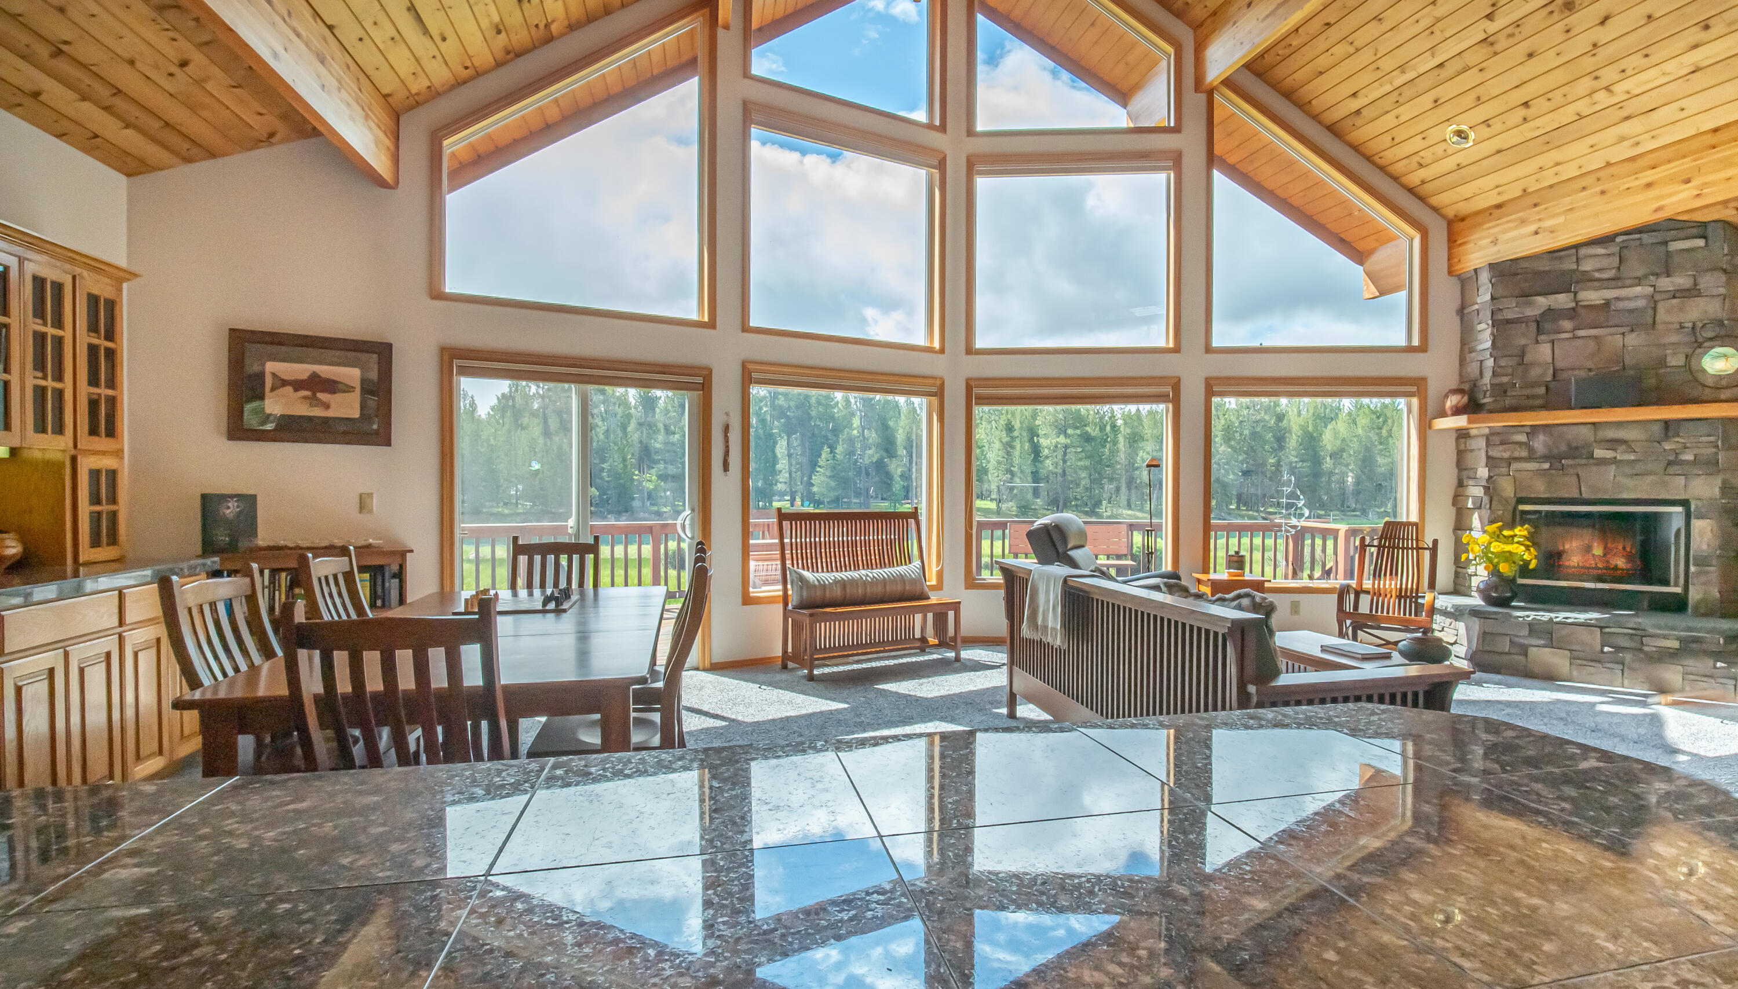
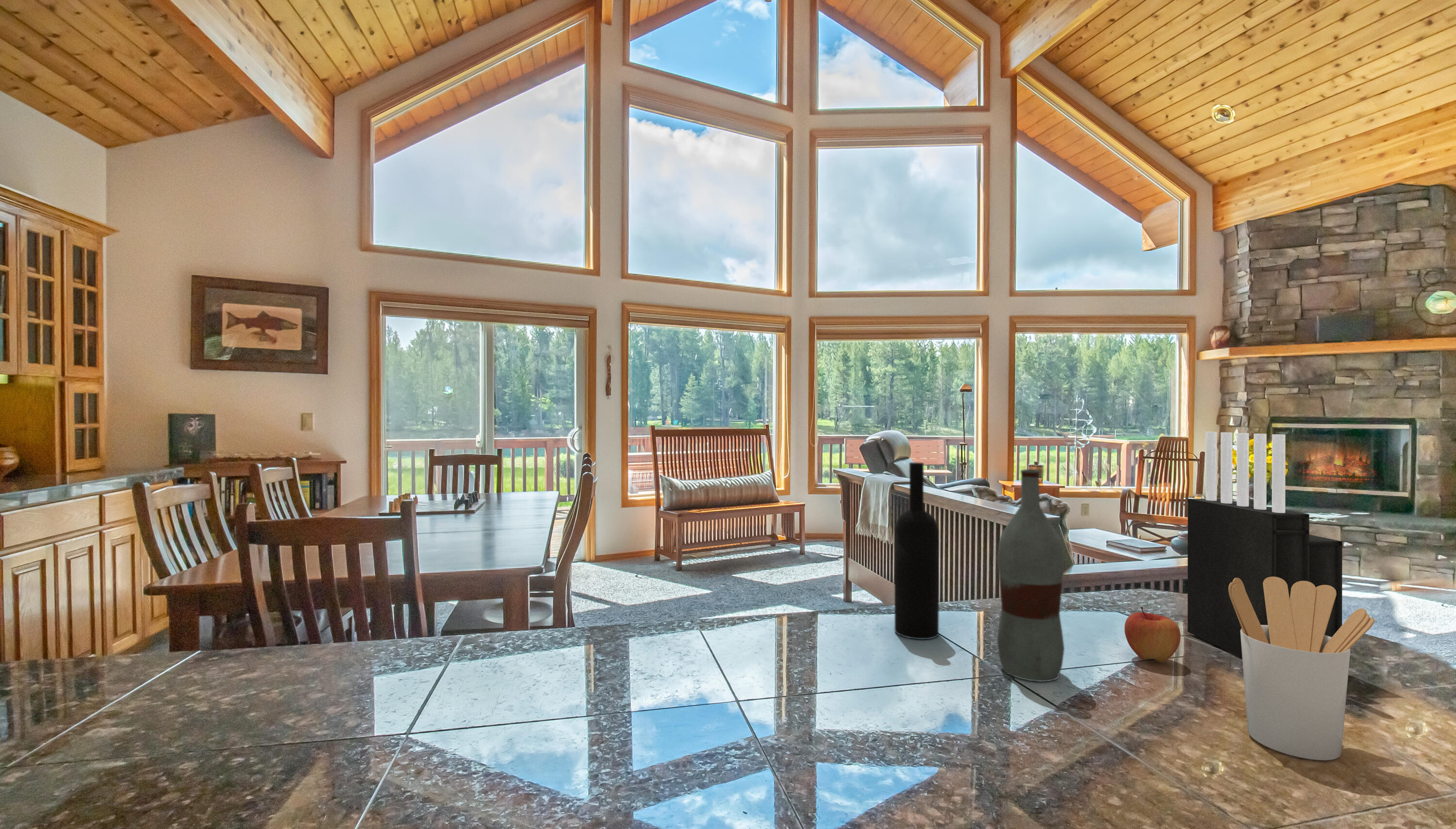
+ utensil holder [1228,577,1375,761]
+ bottle [996,469,1065,682]
+ knife block [1187,431,1343,658]
+ wine bottle [894,462,940,640]
+ apple [1124,606,1181,663]
